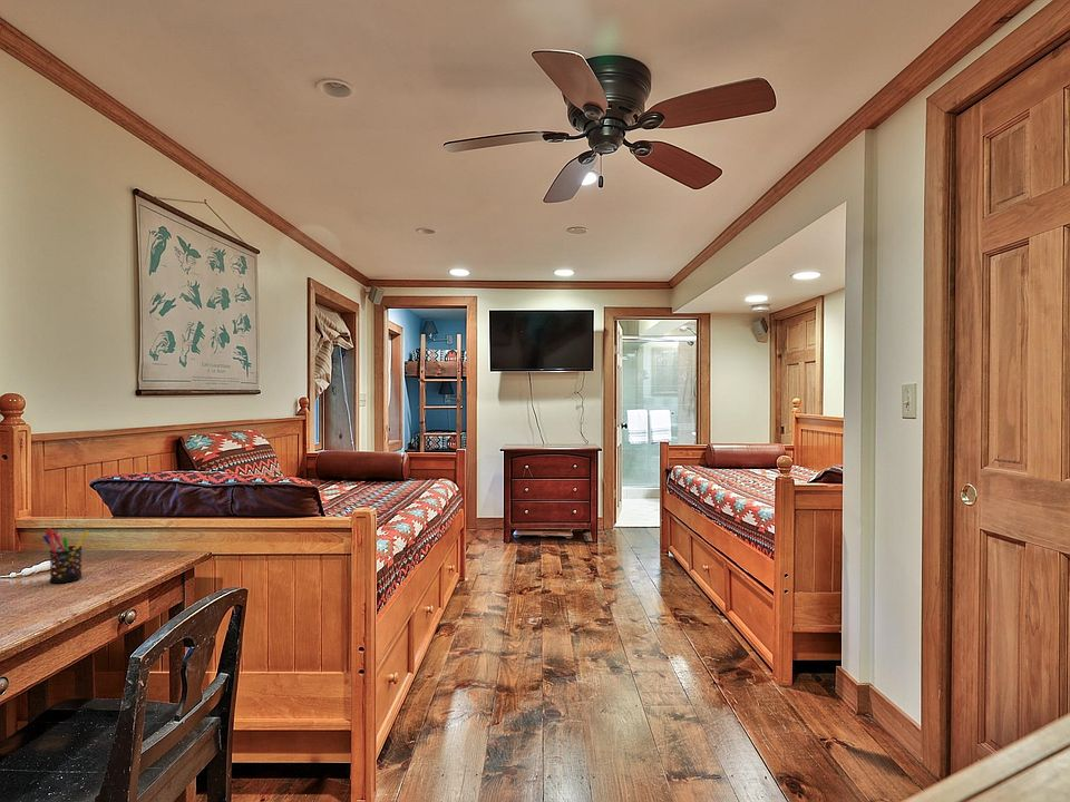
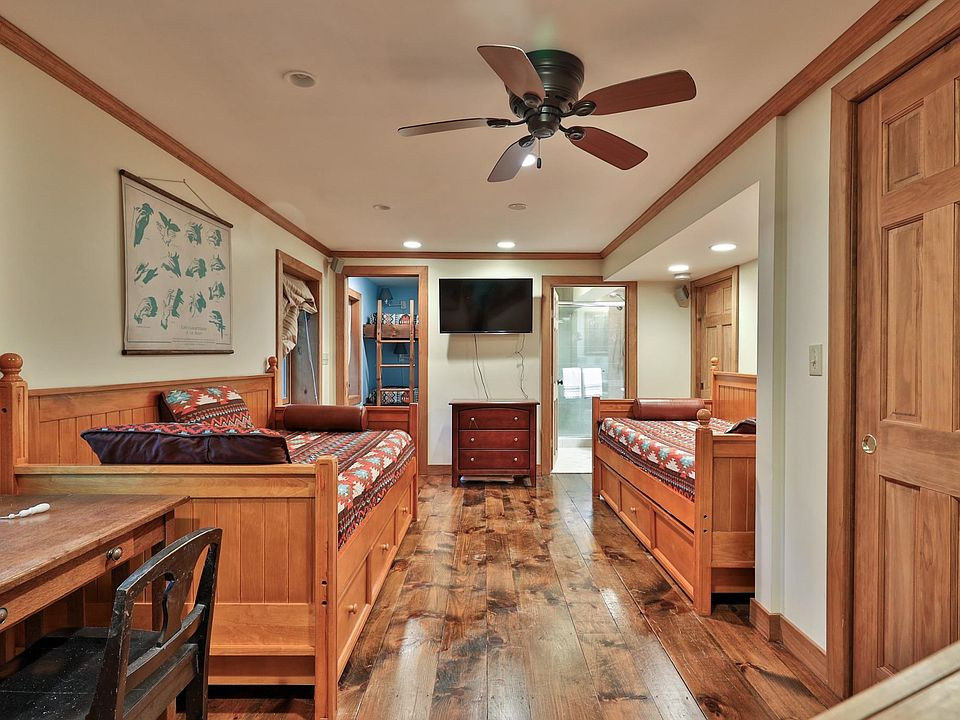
- pen holder [41,527,89,584]
